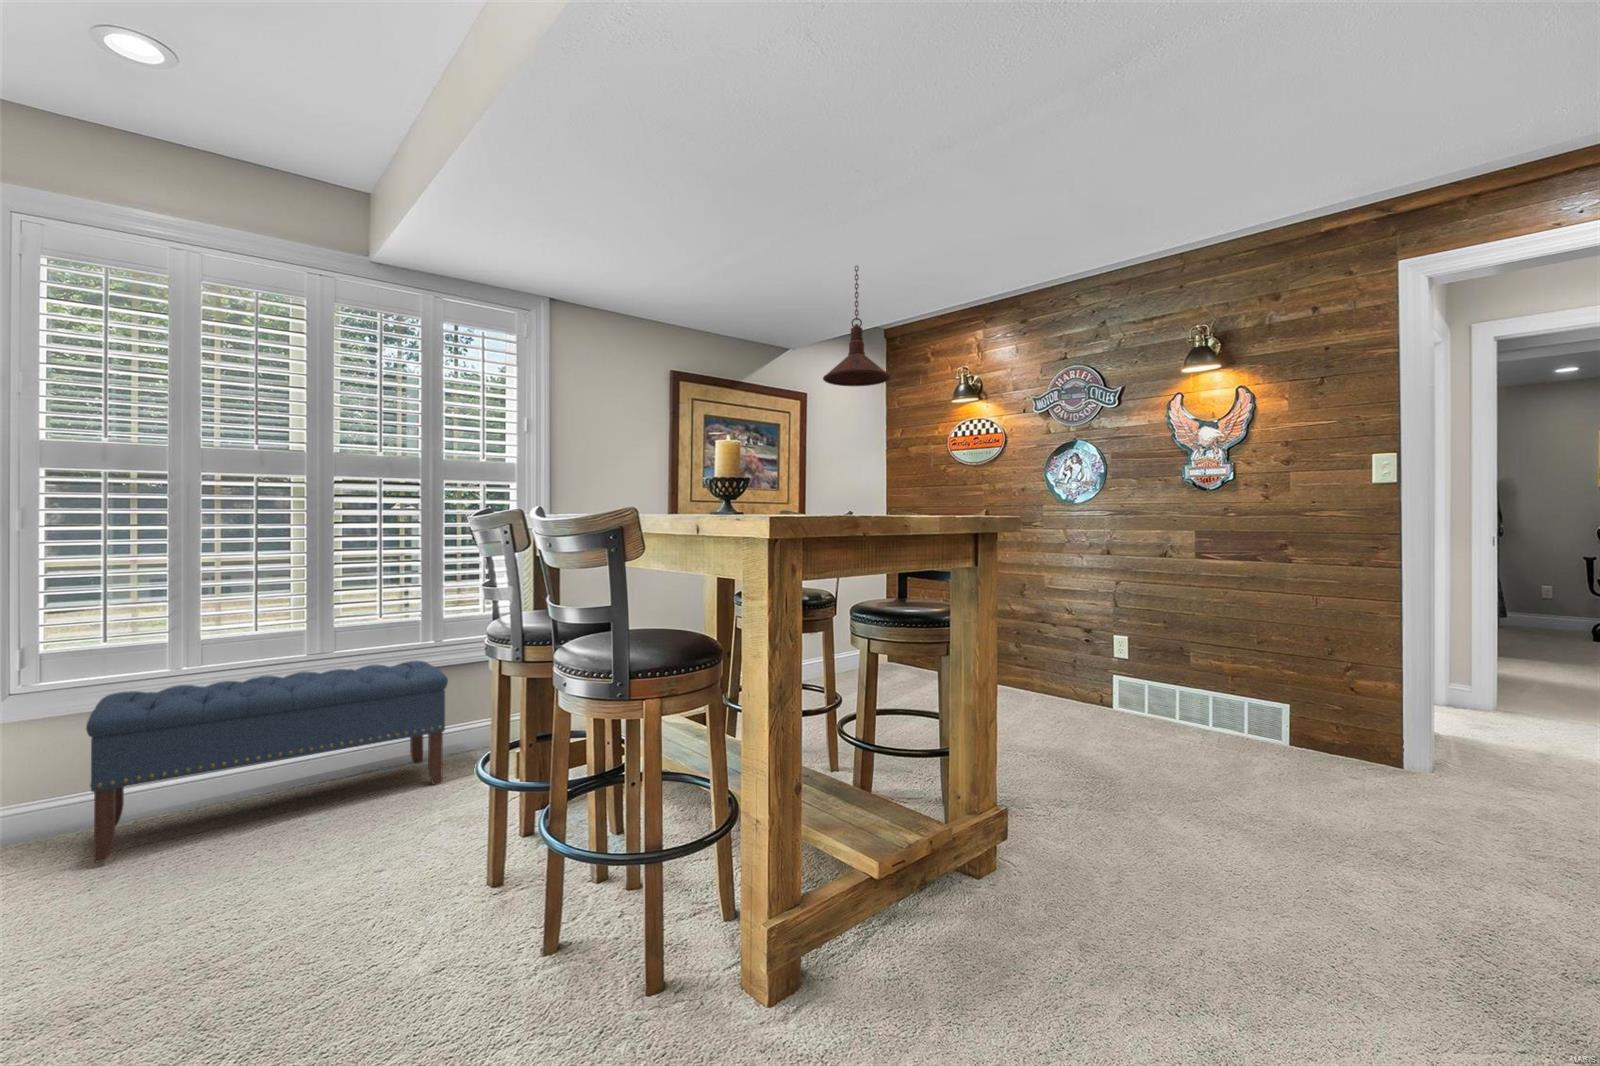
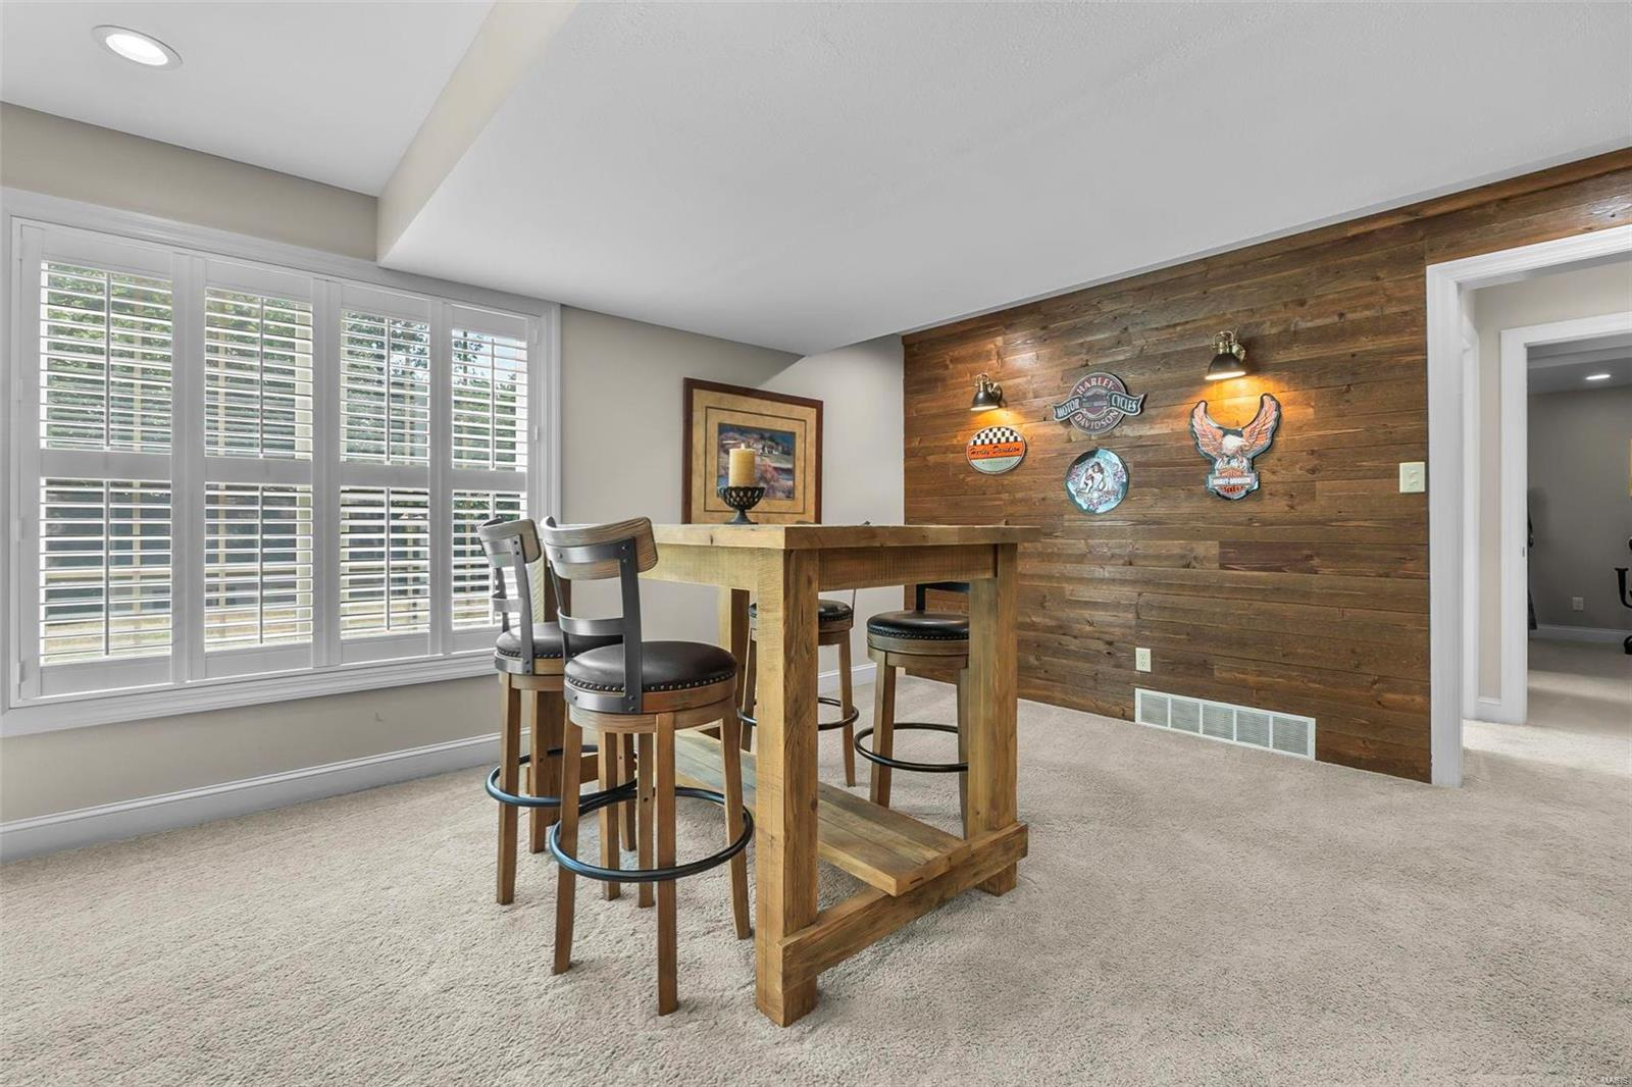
- bench [84,660,448,864]
- pendant light [822,264,892,387]
